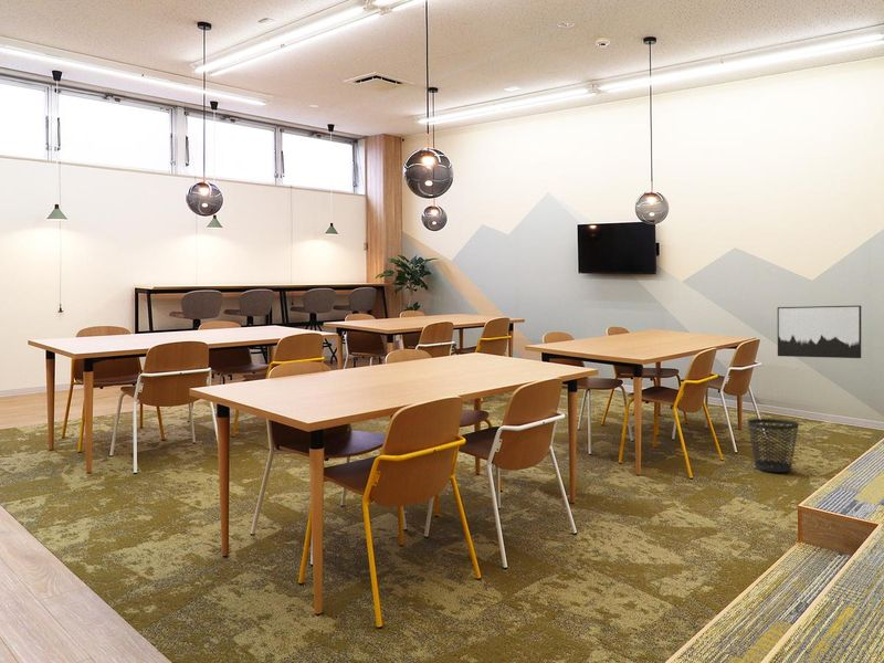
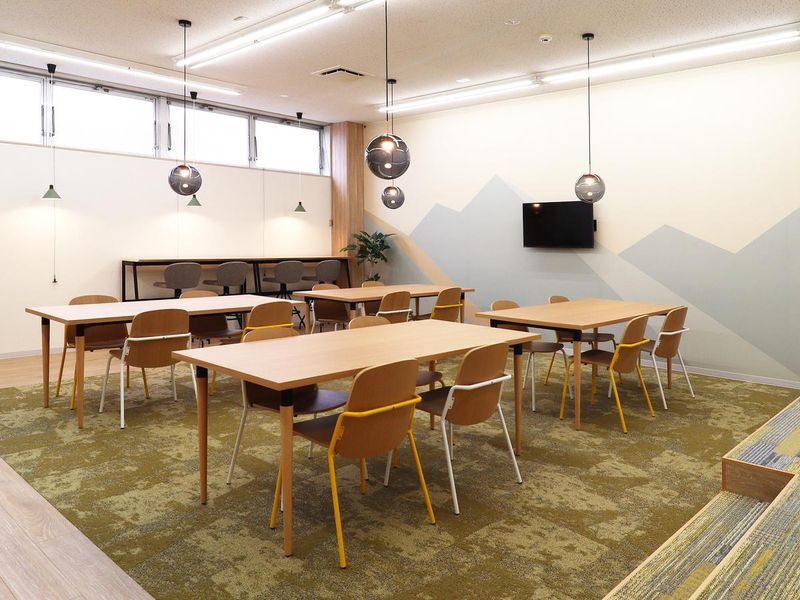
- wall art [777,305,862,359]
- wastebasket [747,418,800,473]
